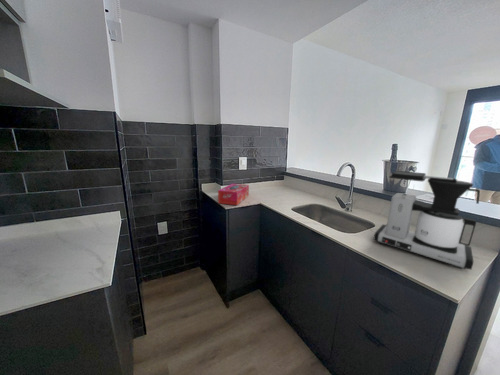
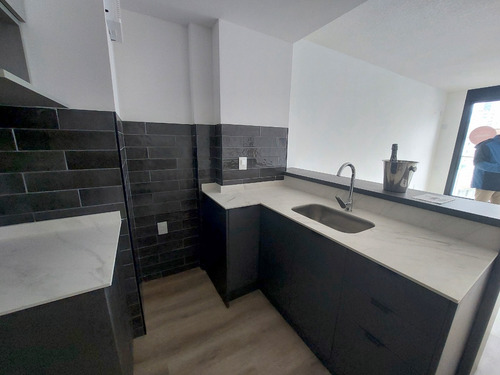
- tissue box [217,182,250,206]
- coffee maker [373,170,481,271]
